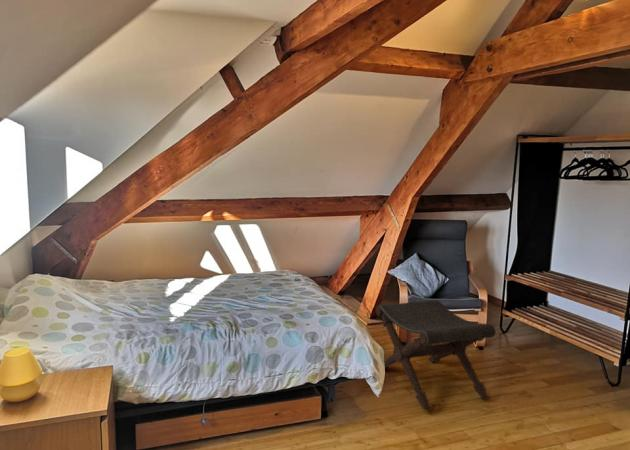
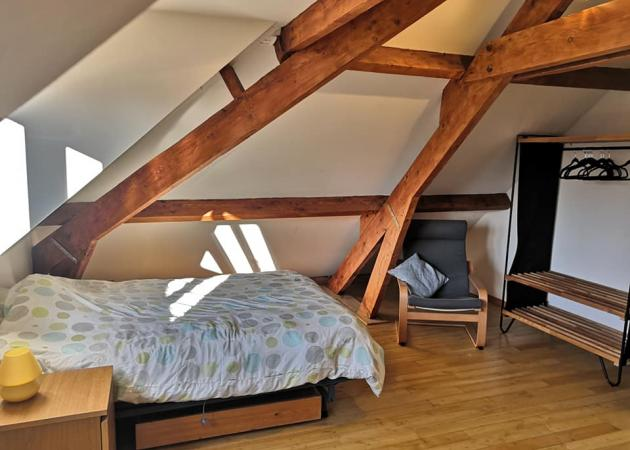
- footstool [375,299,496,412]
